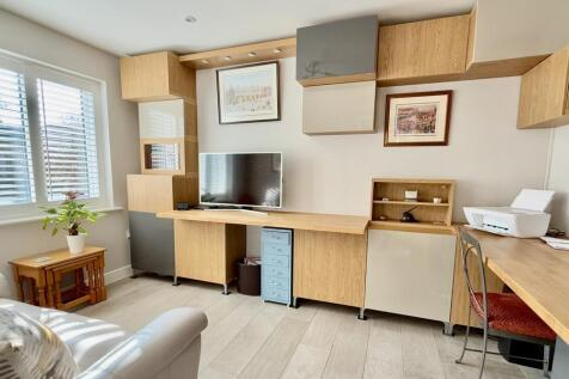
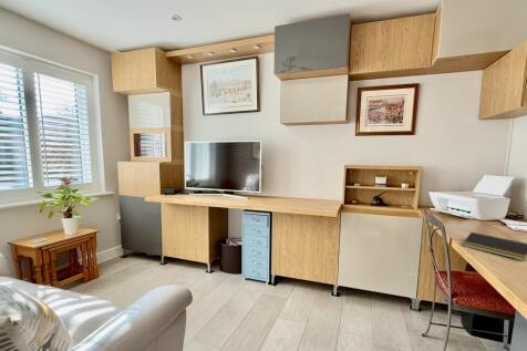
+ notepad [461,231,527,261]
